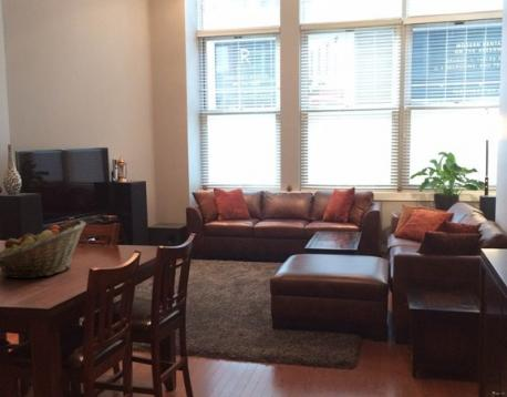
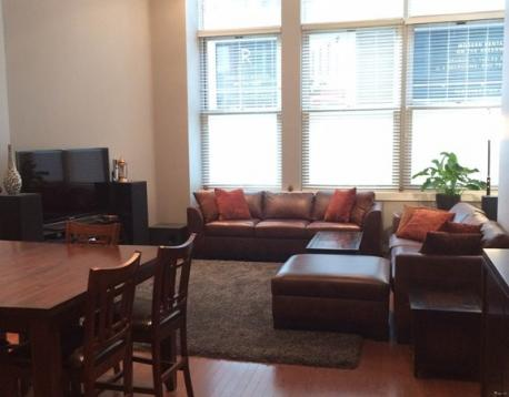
- fruit basket [0,218,86,281]
